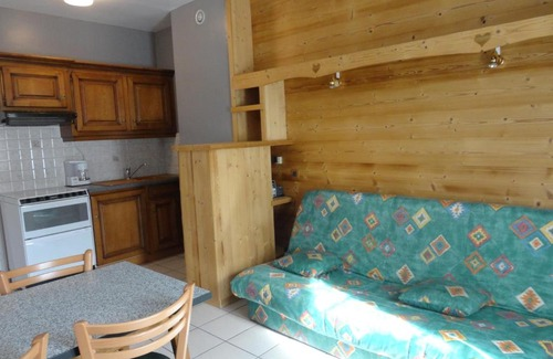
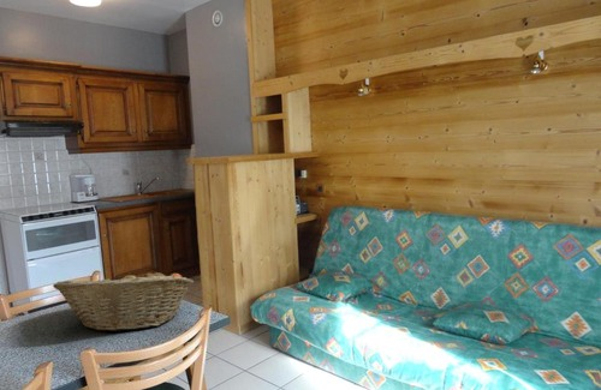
+ fruit basket [52,268,195,332]
